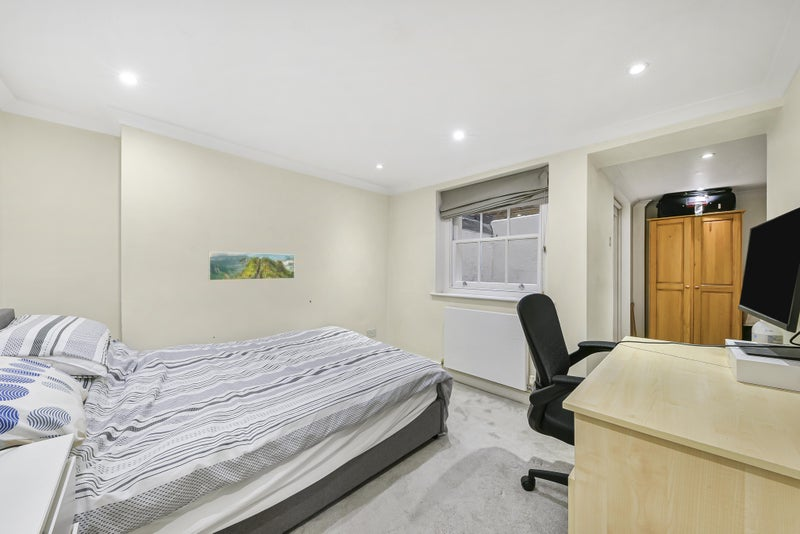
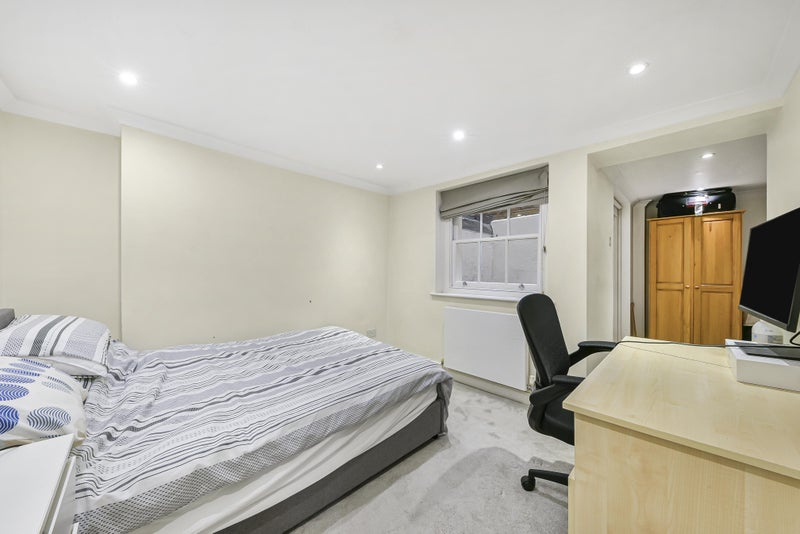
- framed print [208,250,296,281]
